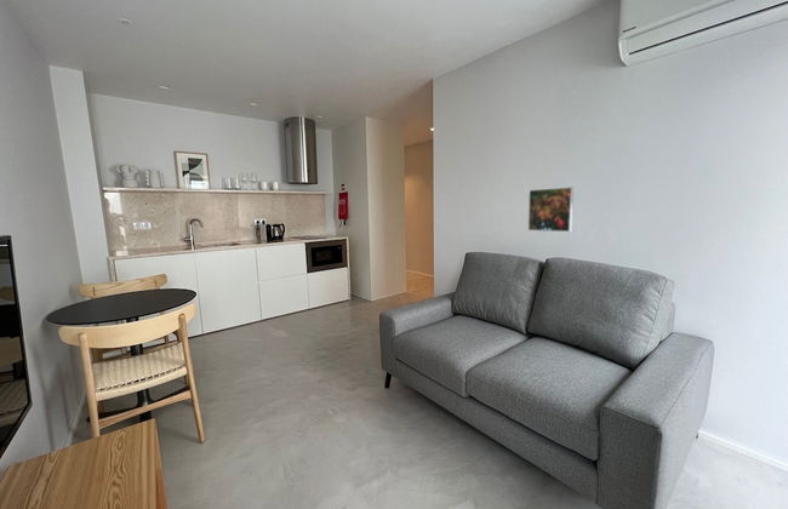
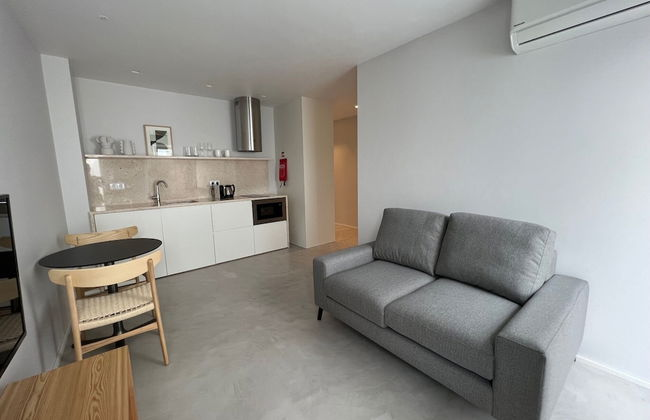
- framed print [527,185,575,233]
